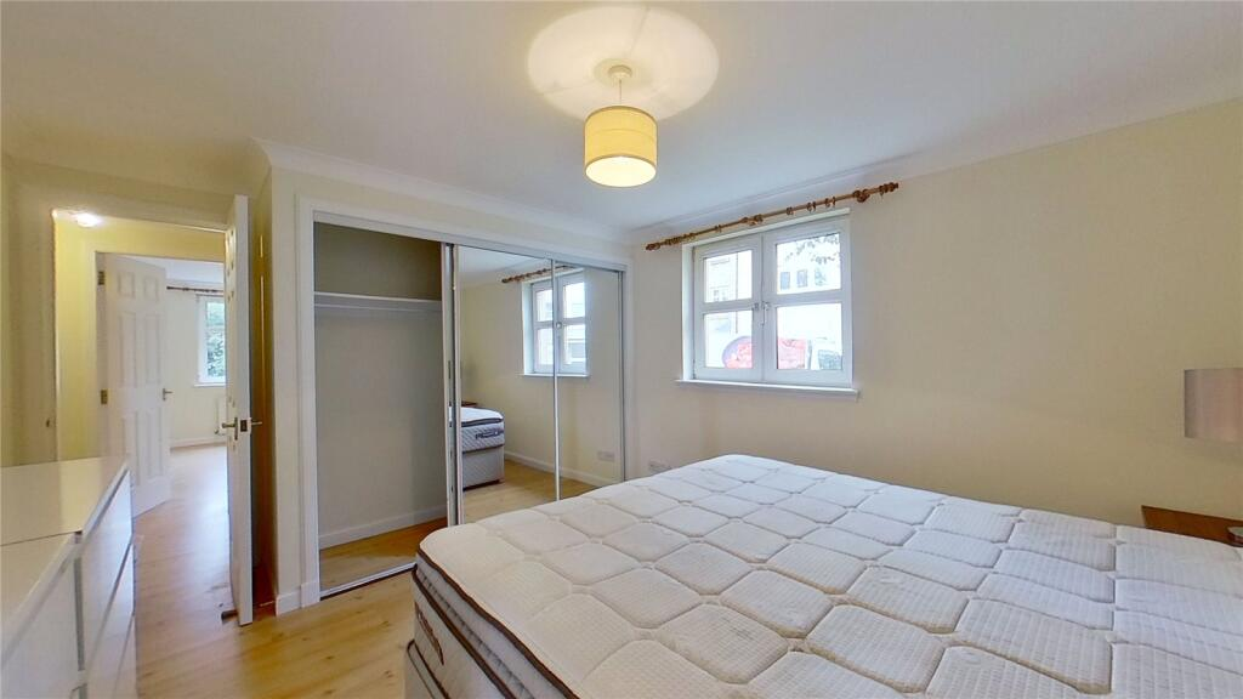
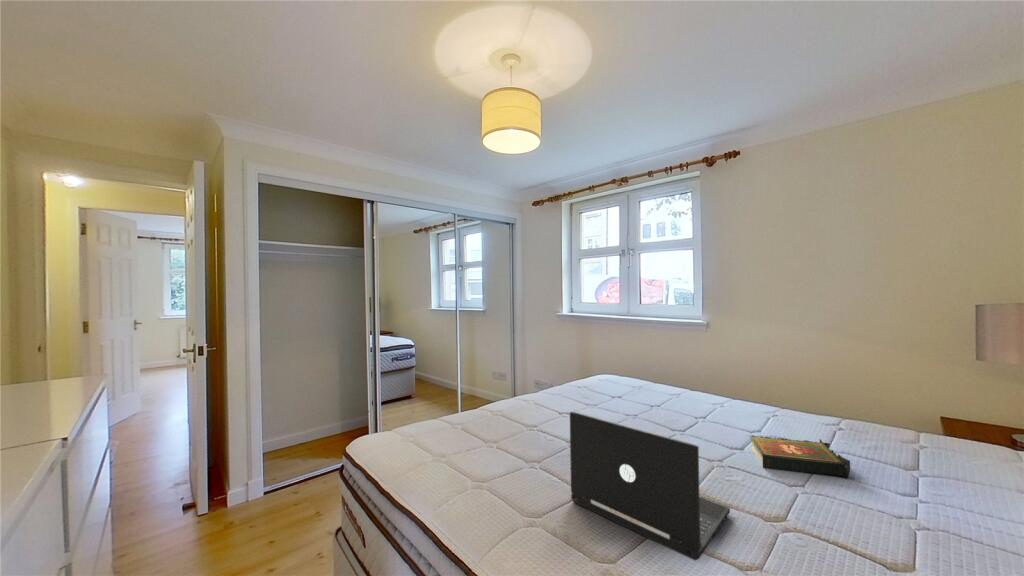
+ book [749,435,851,480]
+ laptop [569,411,731,561]
